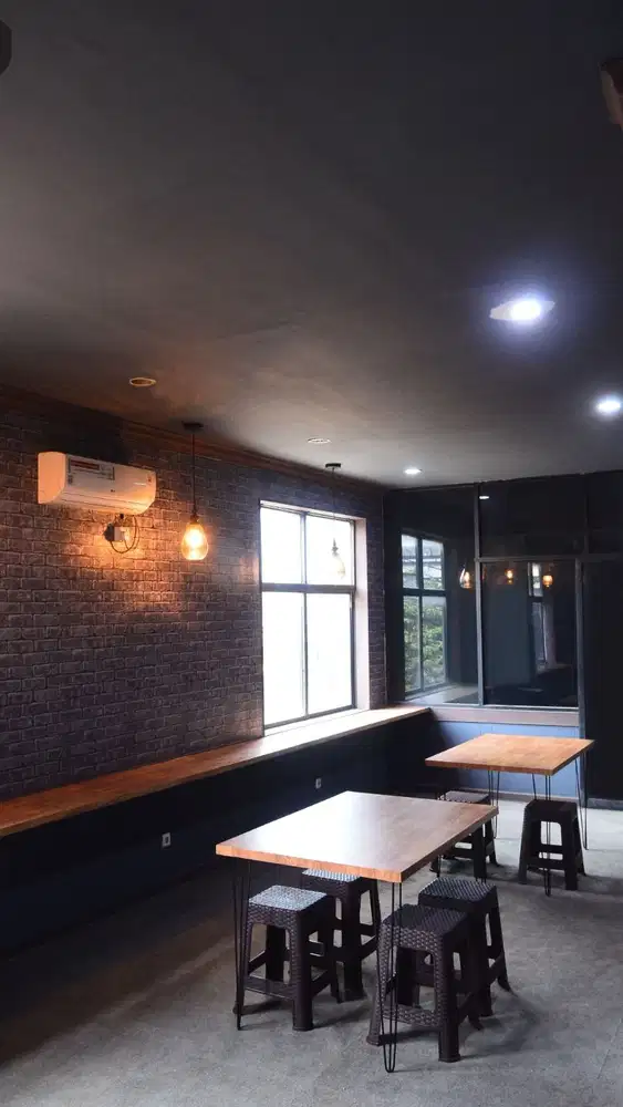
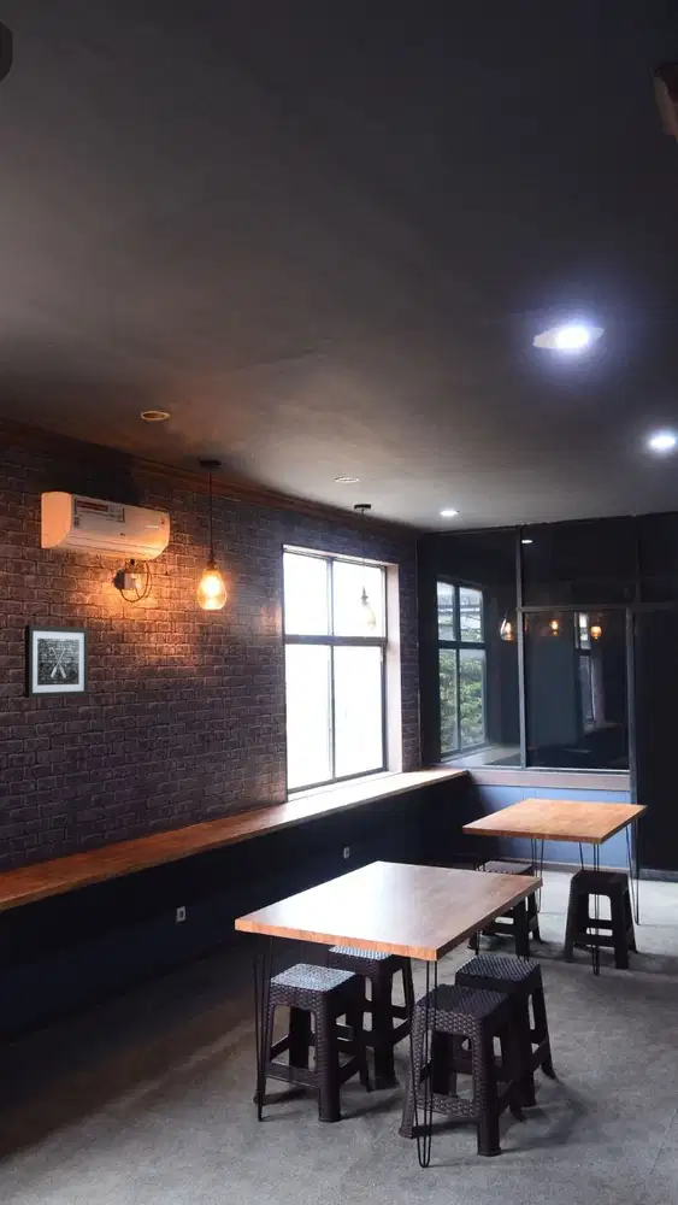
+ wall art [23,624,89,699]
